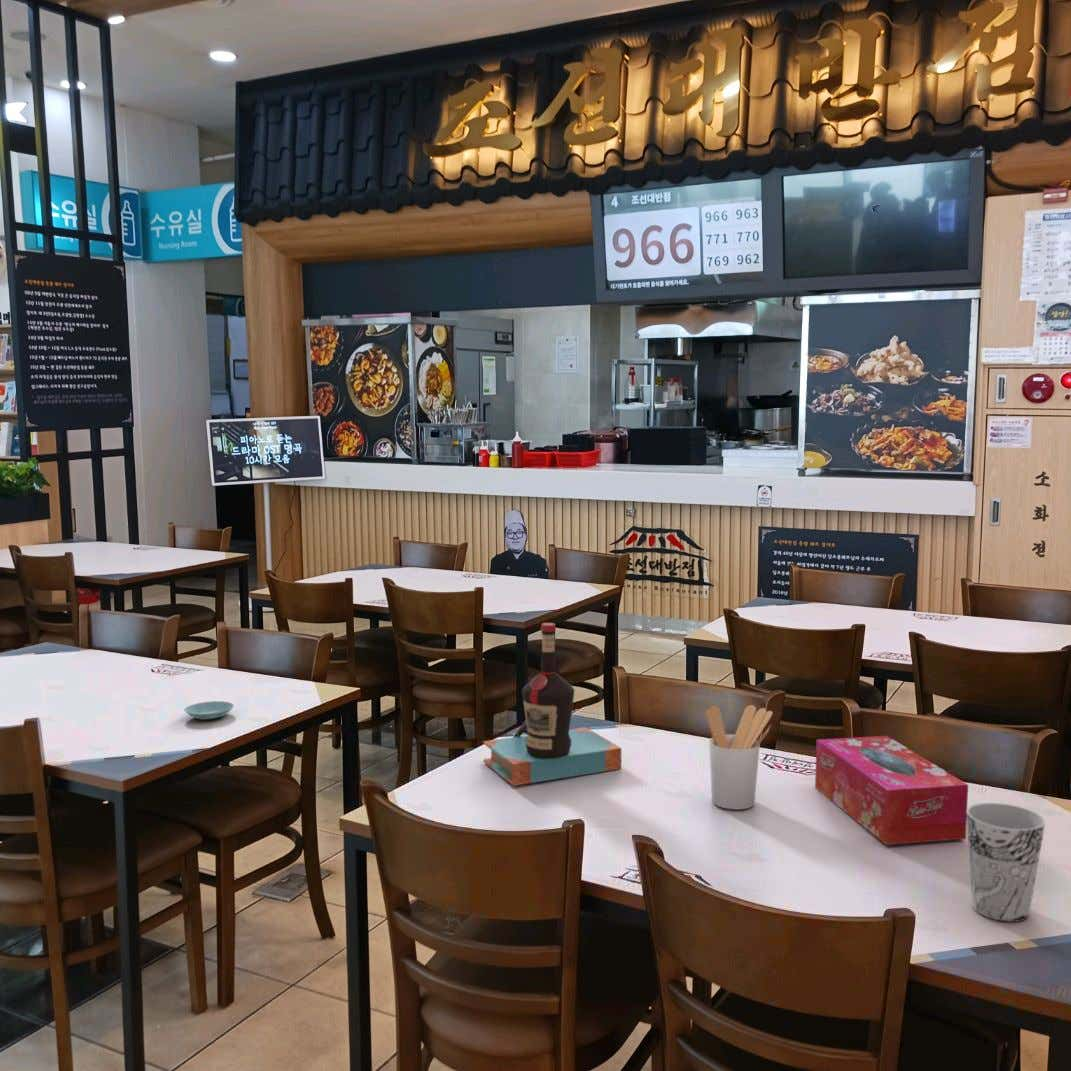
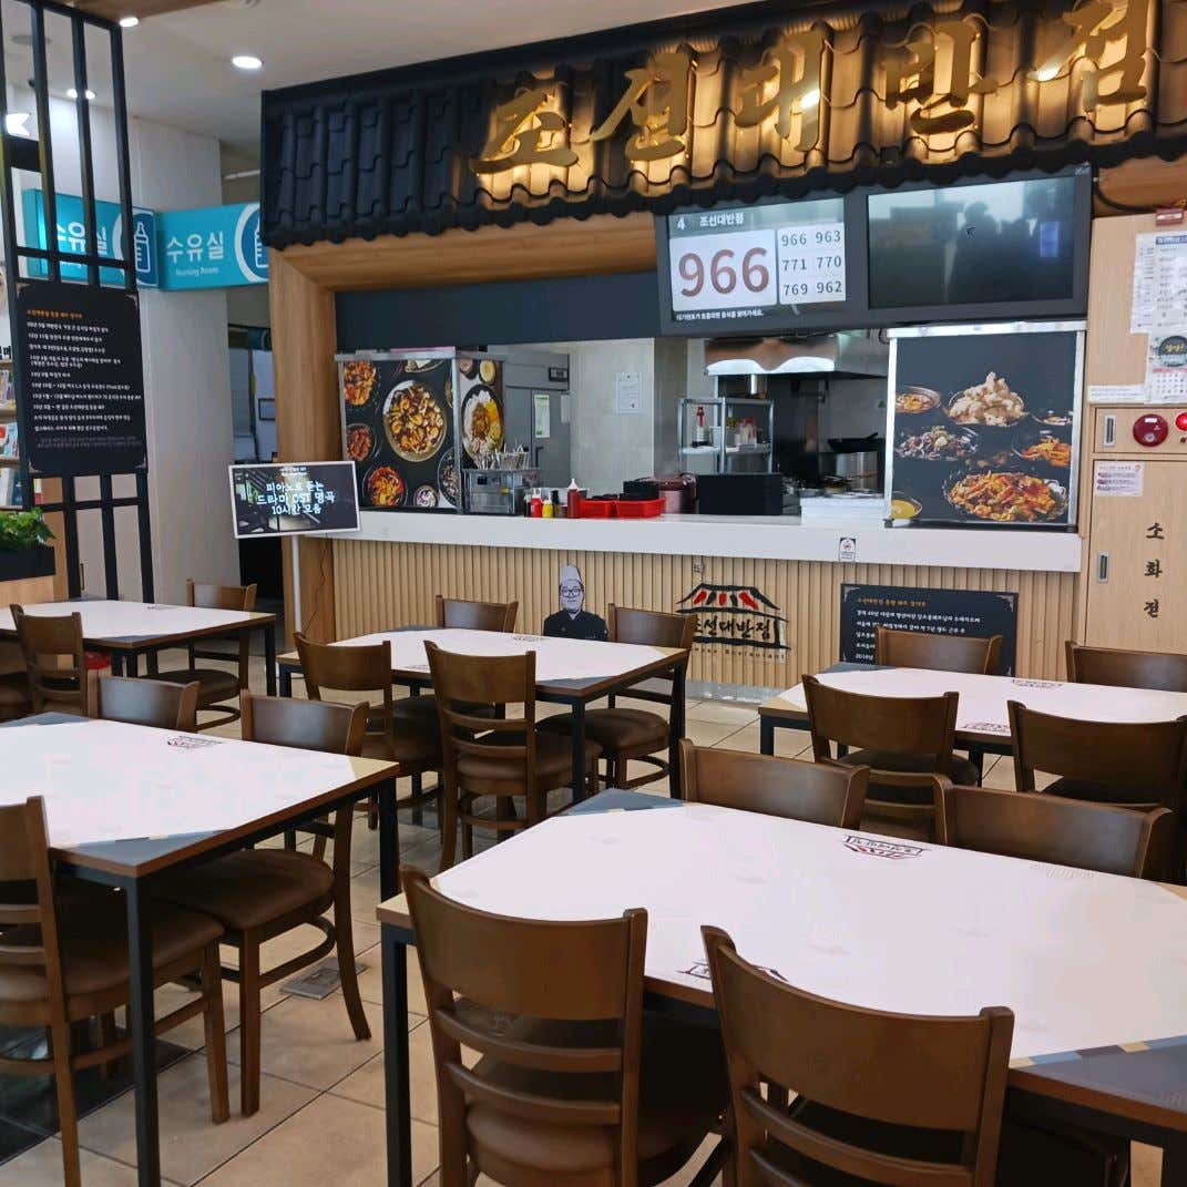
- saucer [183,700,235,721]
- tissue box [814,735,969,846]
- bottle [482,622,622,787]
- utensil holder [705,704,774,810]
- cup [966,802,1046,923]
